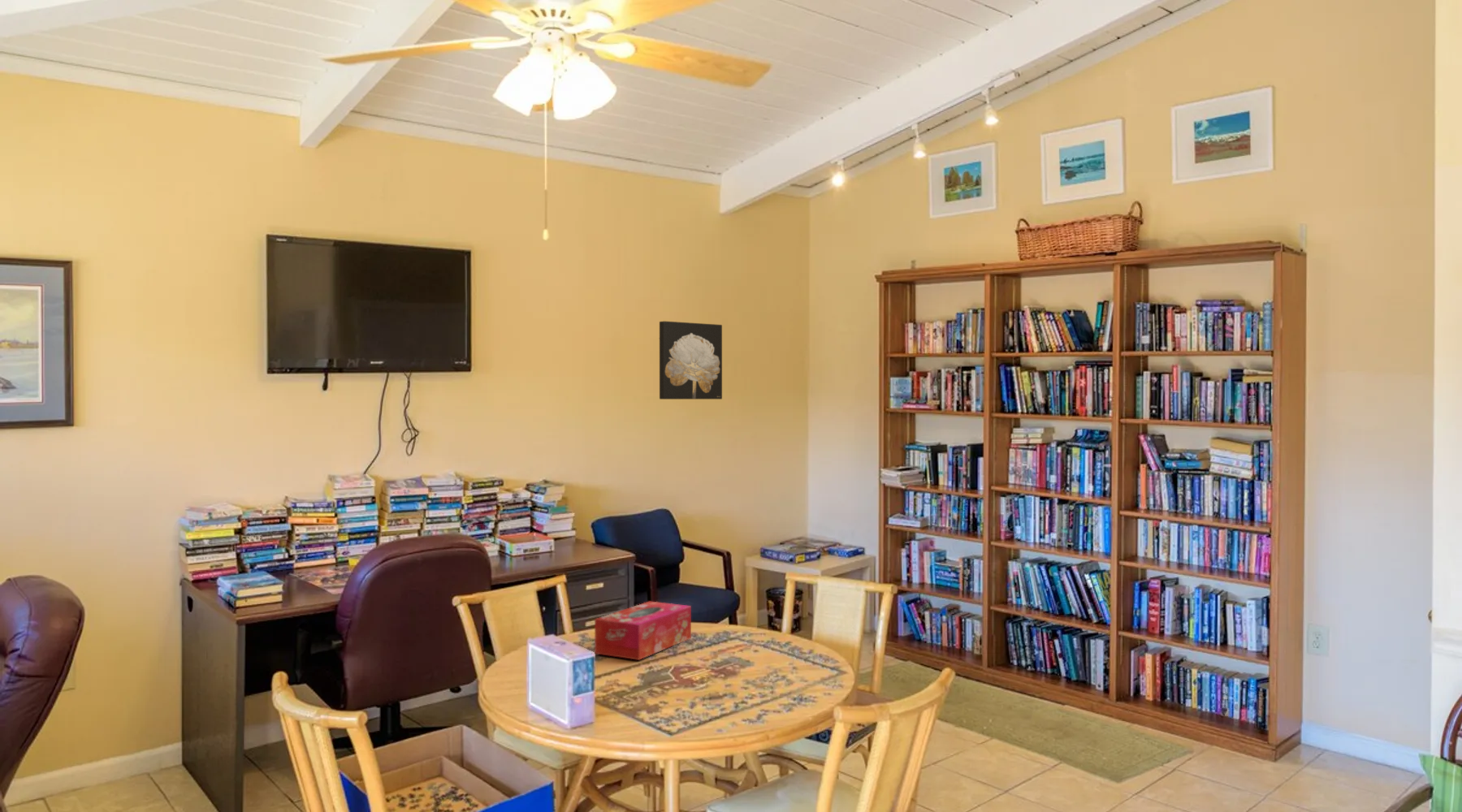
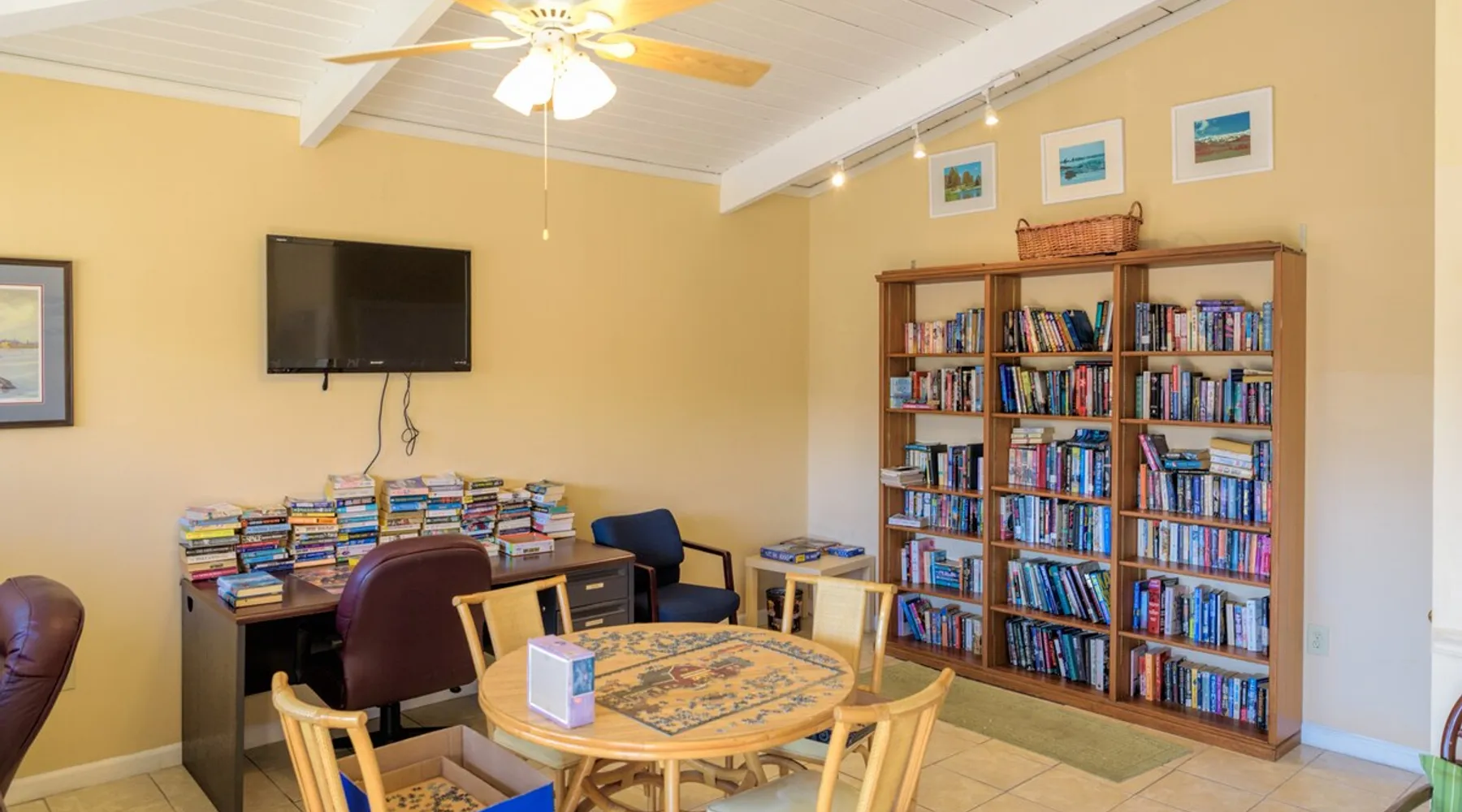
- wall art [659,321,723,400]
- tissue box [594,601,692,661]
